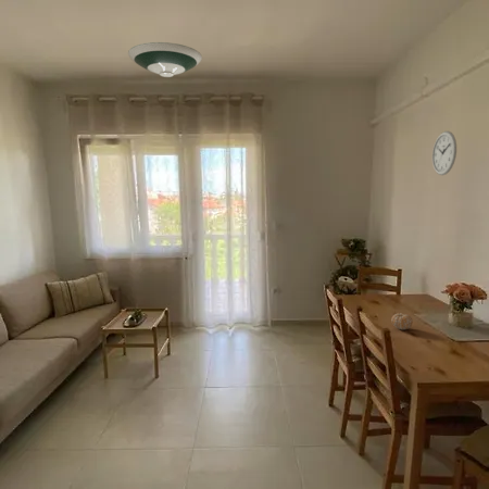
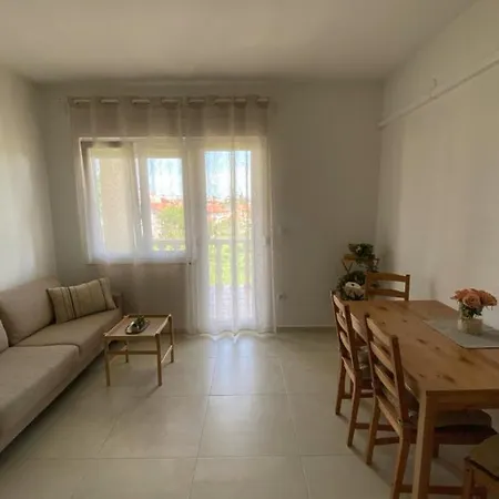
- wall clock [431,130,457,176]
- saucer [127,41,203,78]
- fruit [390,312,414,331]
